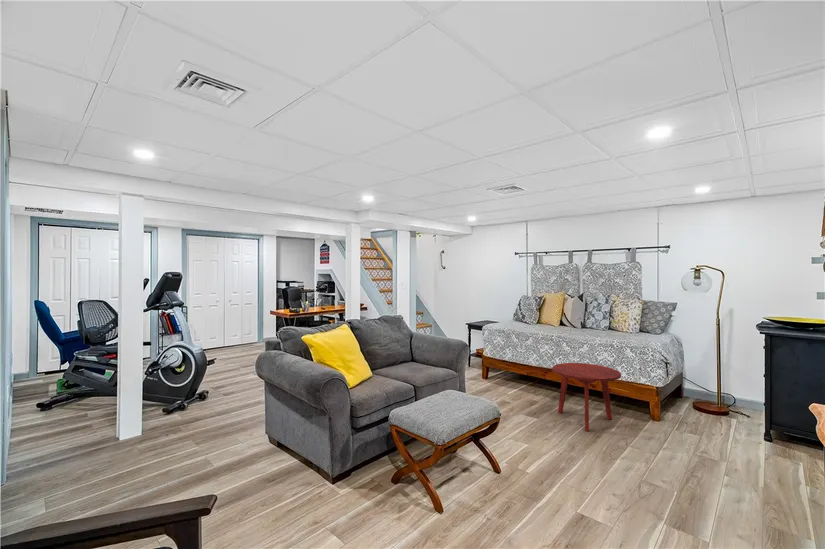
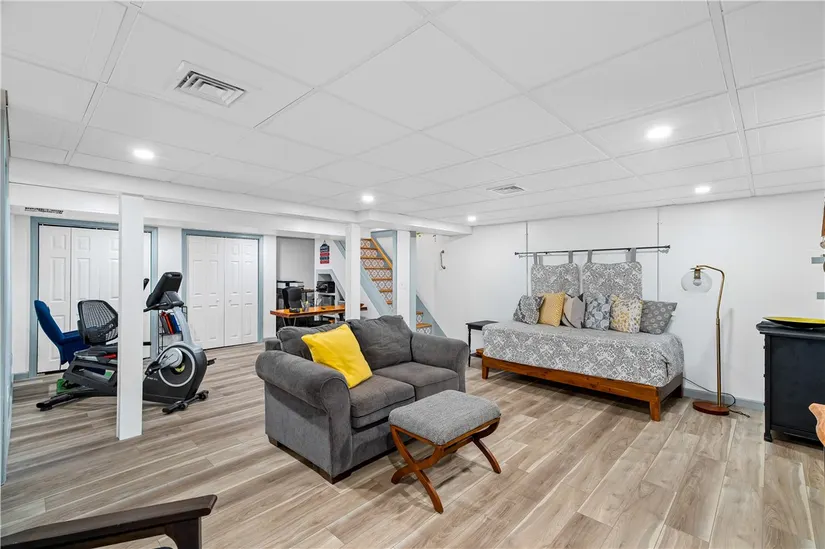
- side table [551,362,622,432]
